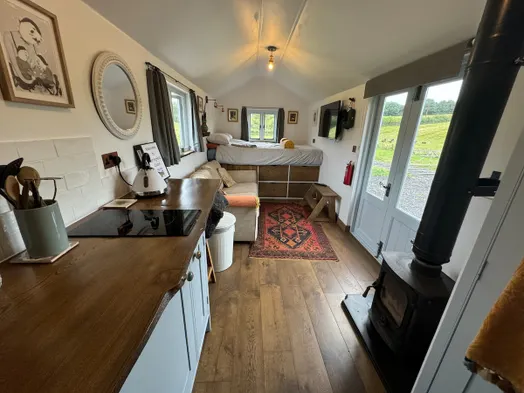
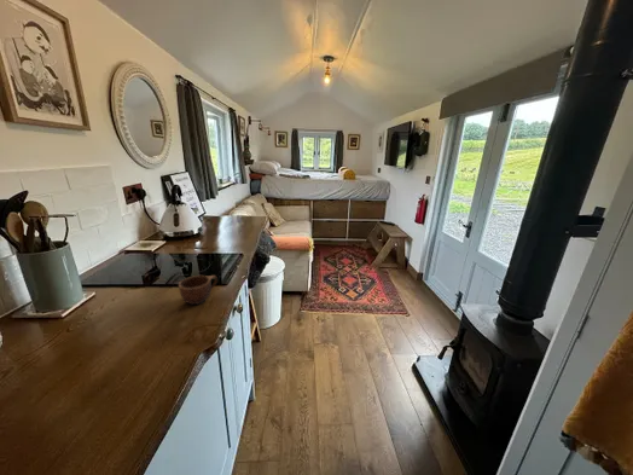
+ mug [178,274,219,306]
